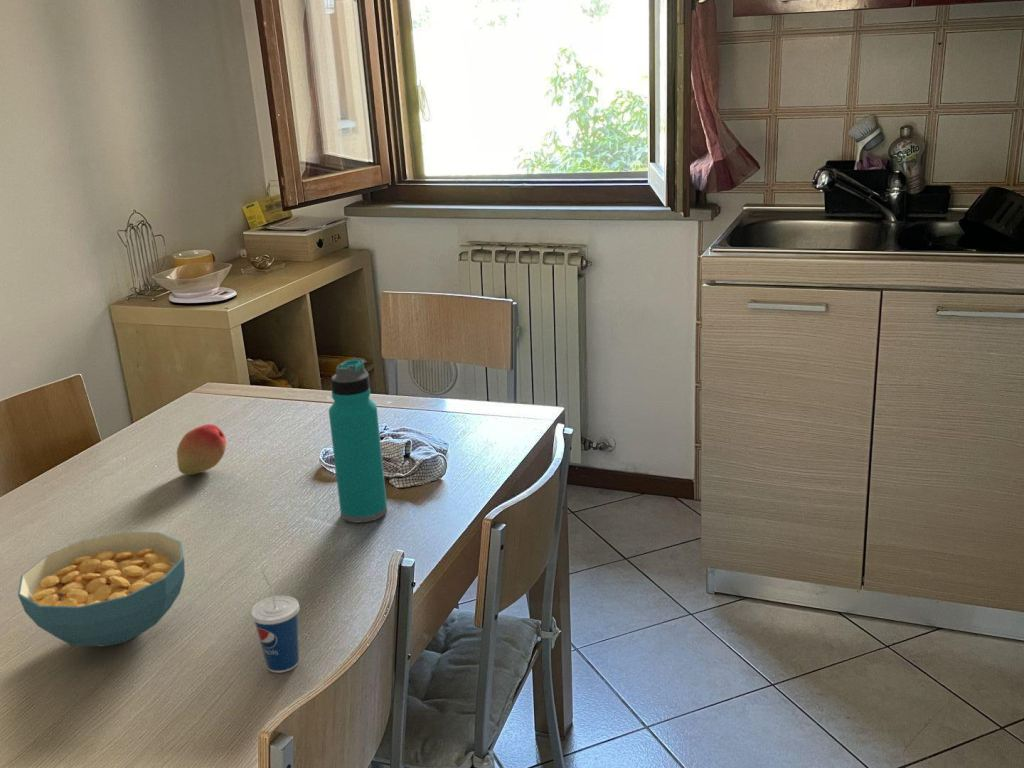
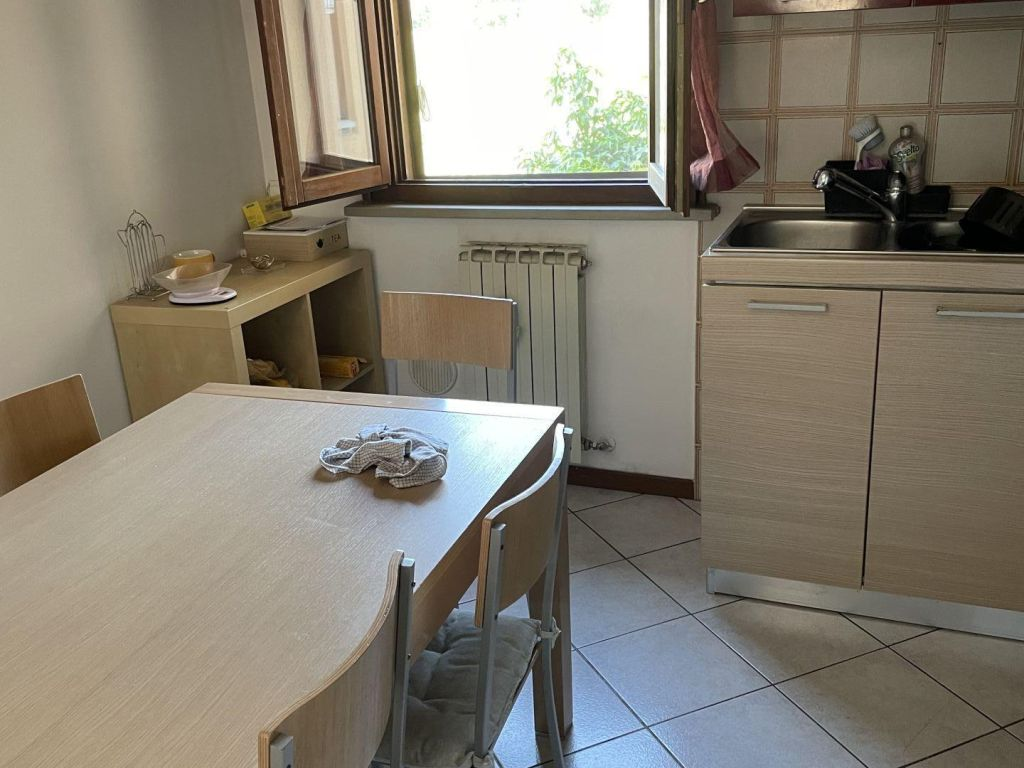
- cereal bowl [17,531,186,647]
- cup [250,570,301,674]
- fruit [176,423,227,476]
- water bottle [328,358,388,523]
